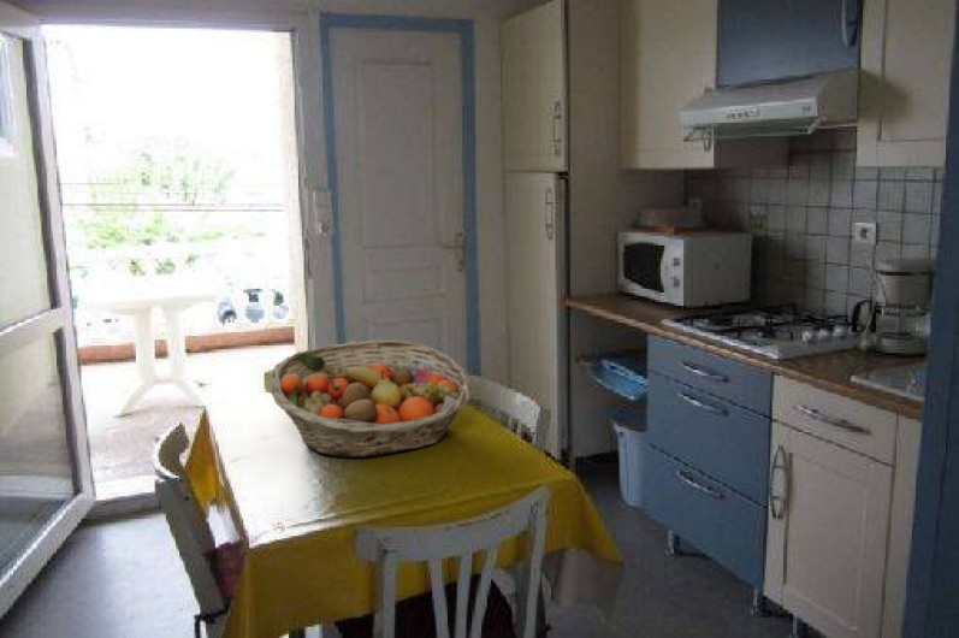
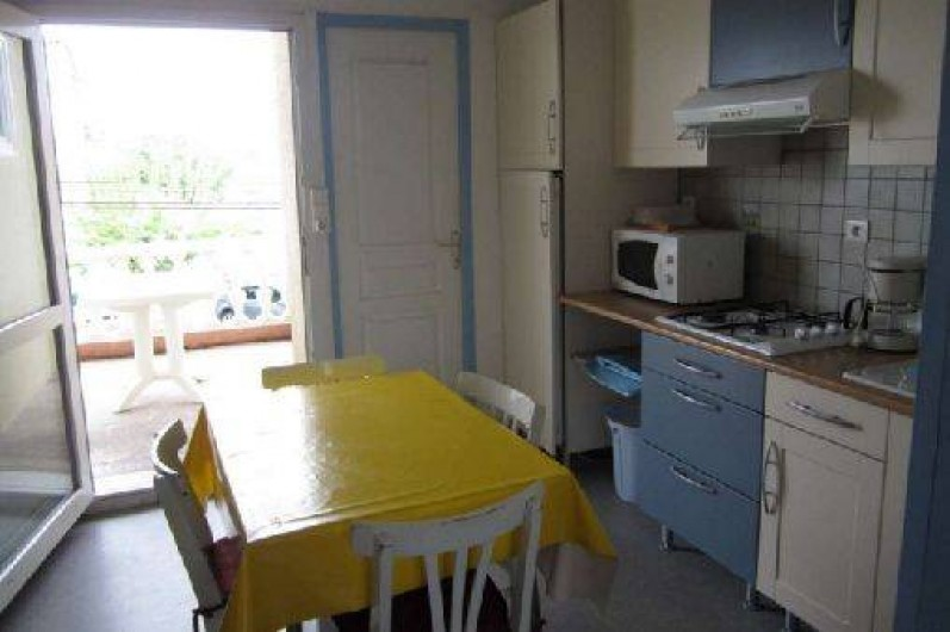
- fruit basket [268,339,474,459]
